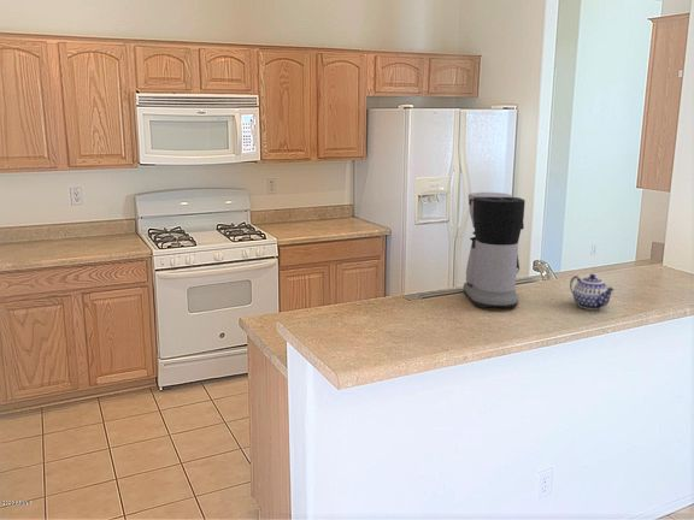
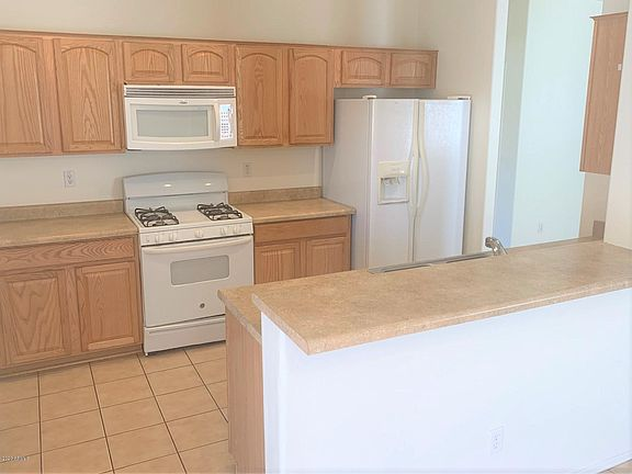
- coffee maker [463,191,527,309]
- teapot [569,273,617,311]
